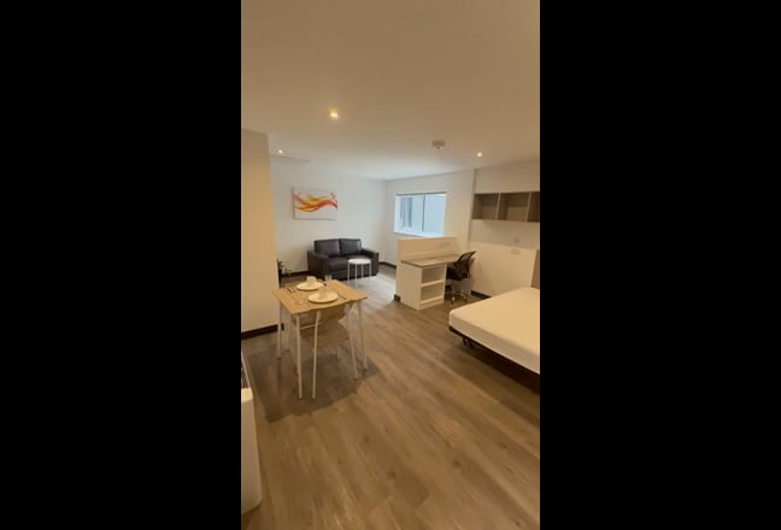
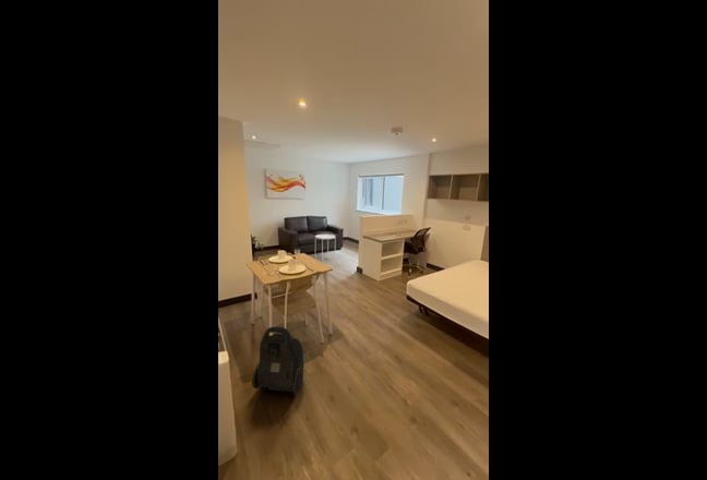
+ vacuum cleaner [251,326,305,396]
